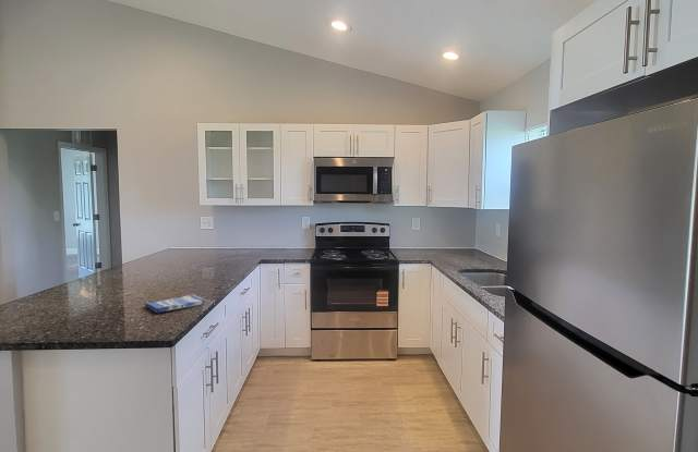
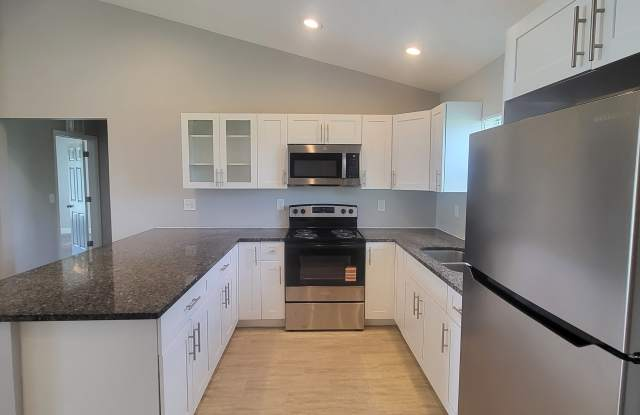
- dish towel [144,293,207,314]
